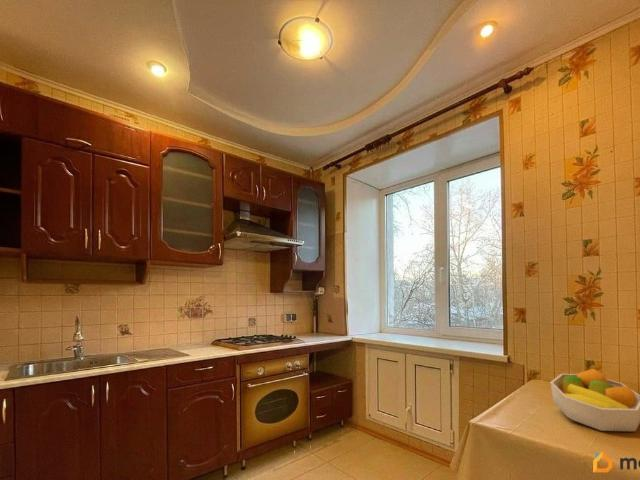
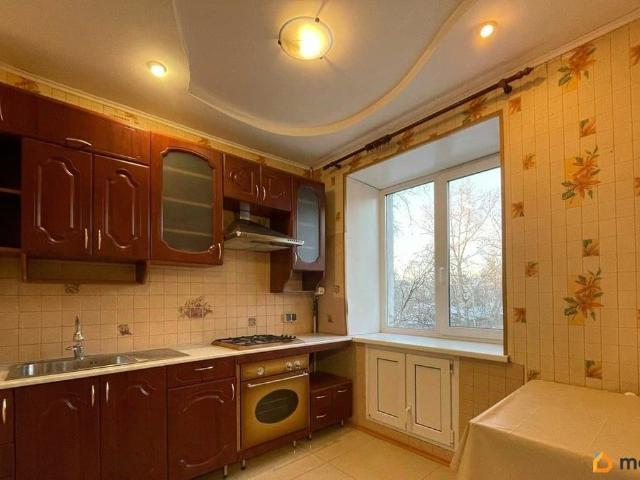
- fruit bowl [549,368,640,432]
